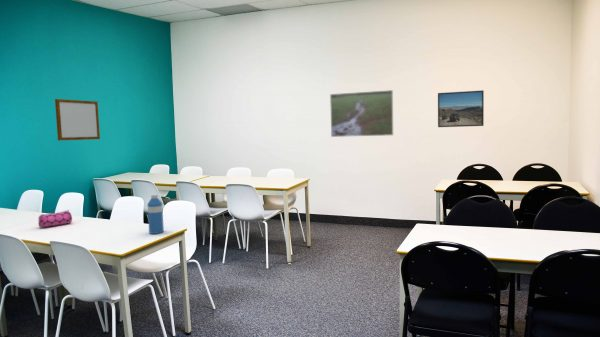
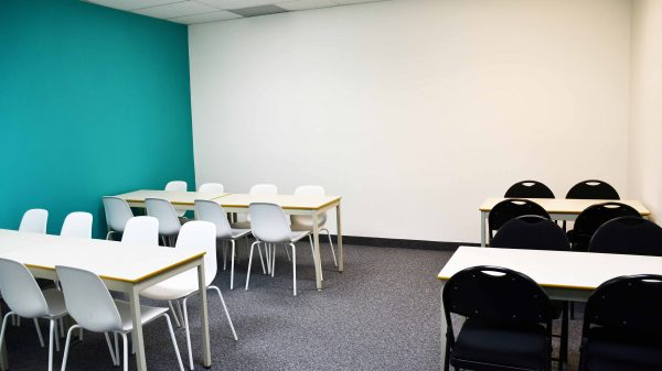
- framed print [437,89,485,128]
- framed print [329,89,394,138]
- water bottle [146,194,165,235]
- writing board [54,98,101,142]
- pencil case [37,209,73,228]
